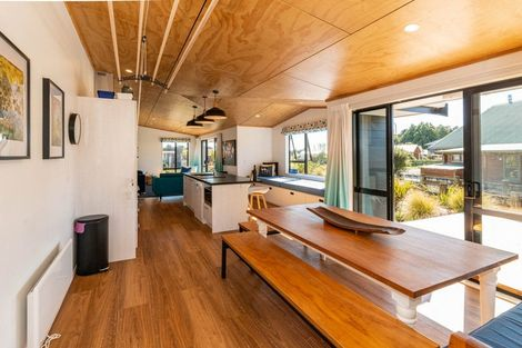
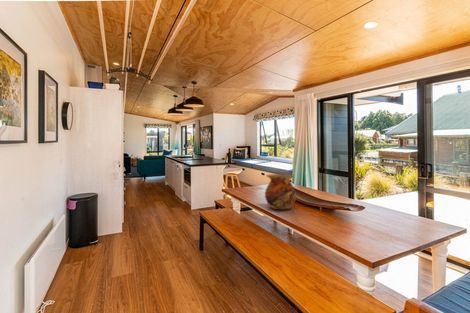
+ vase [264,173,297,210]
